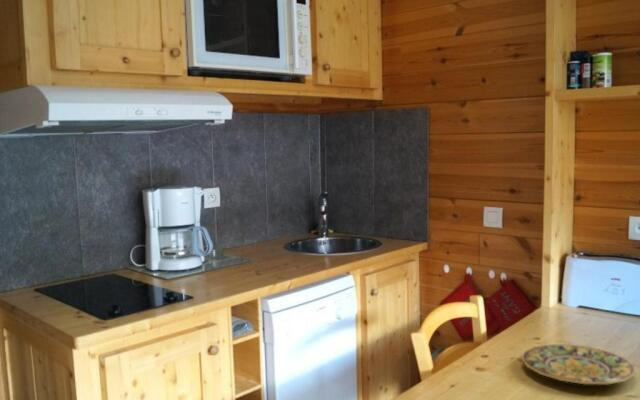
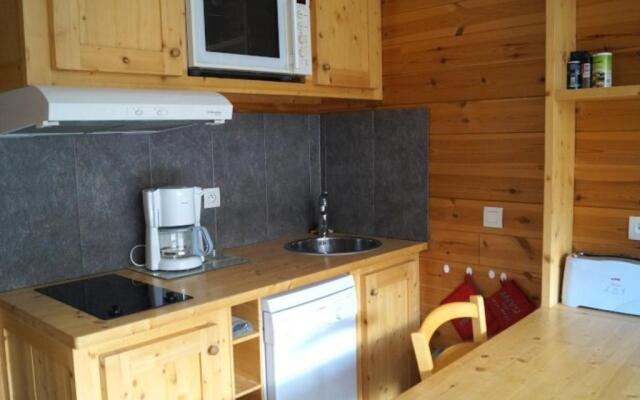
- plate [521,344,636,385]
